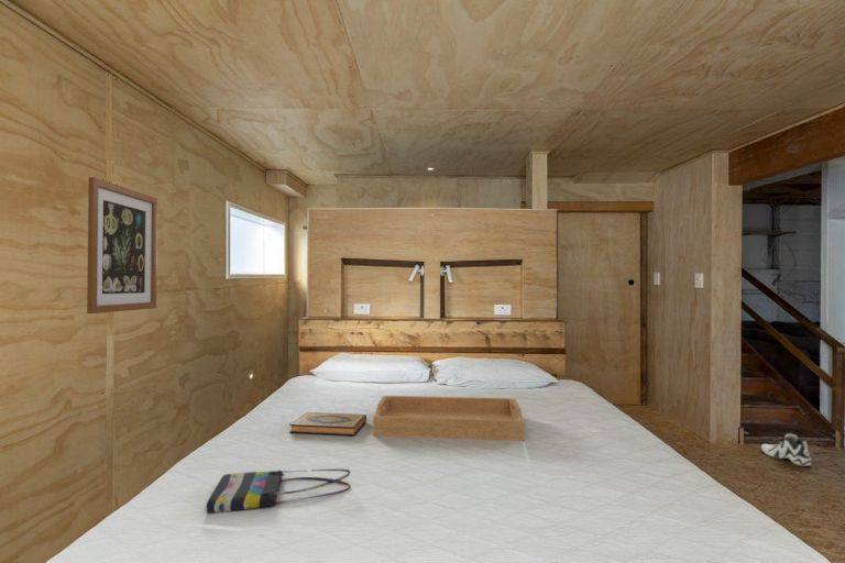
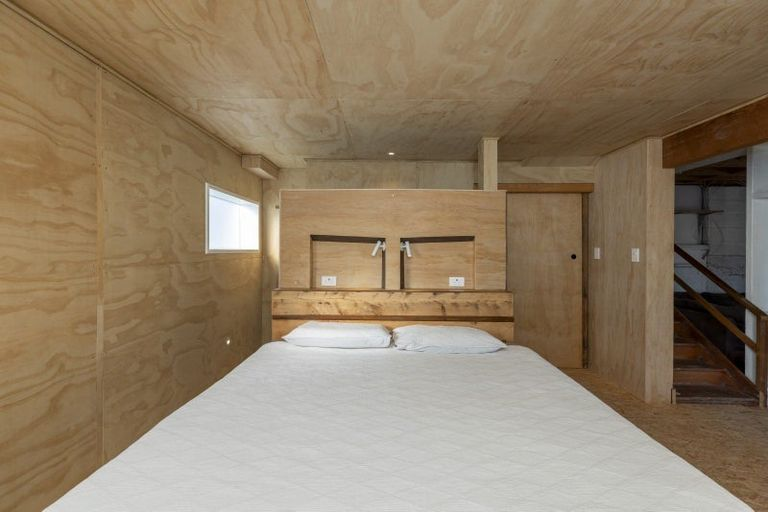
- serving tray [372,395,526,442]
- tote bag [206,468,352,515]
- wall art [86,176,158,314]
- hardback book [288,411,367,437]
- sneaker [760,431,812,467]
